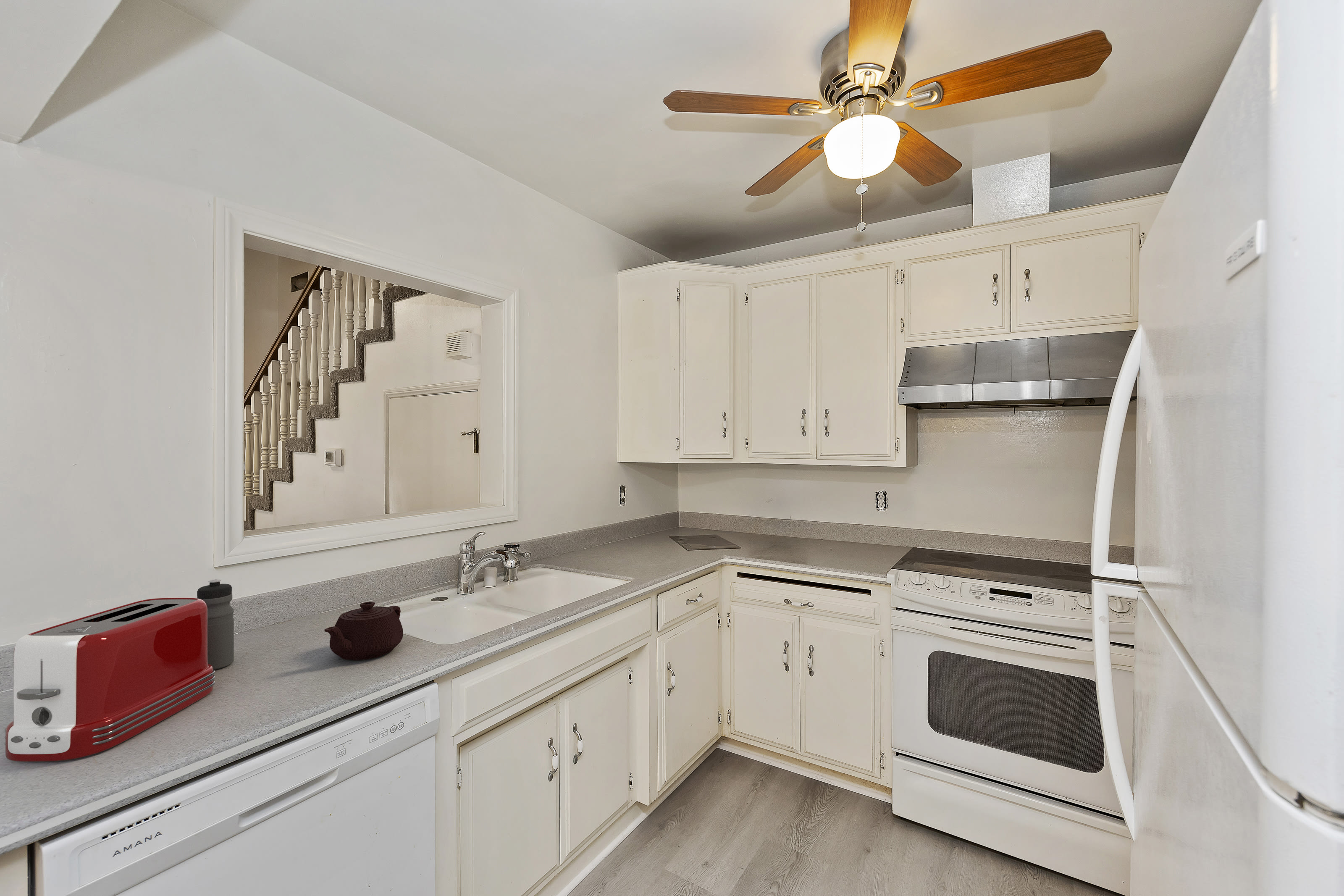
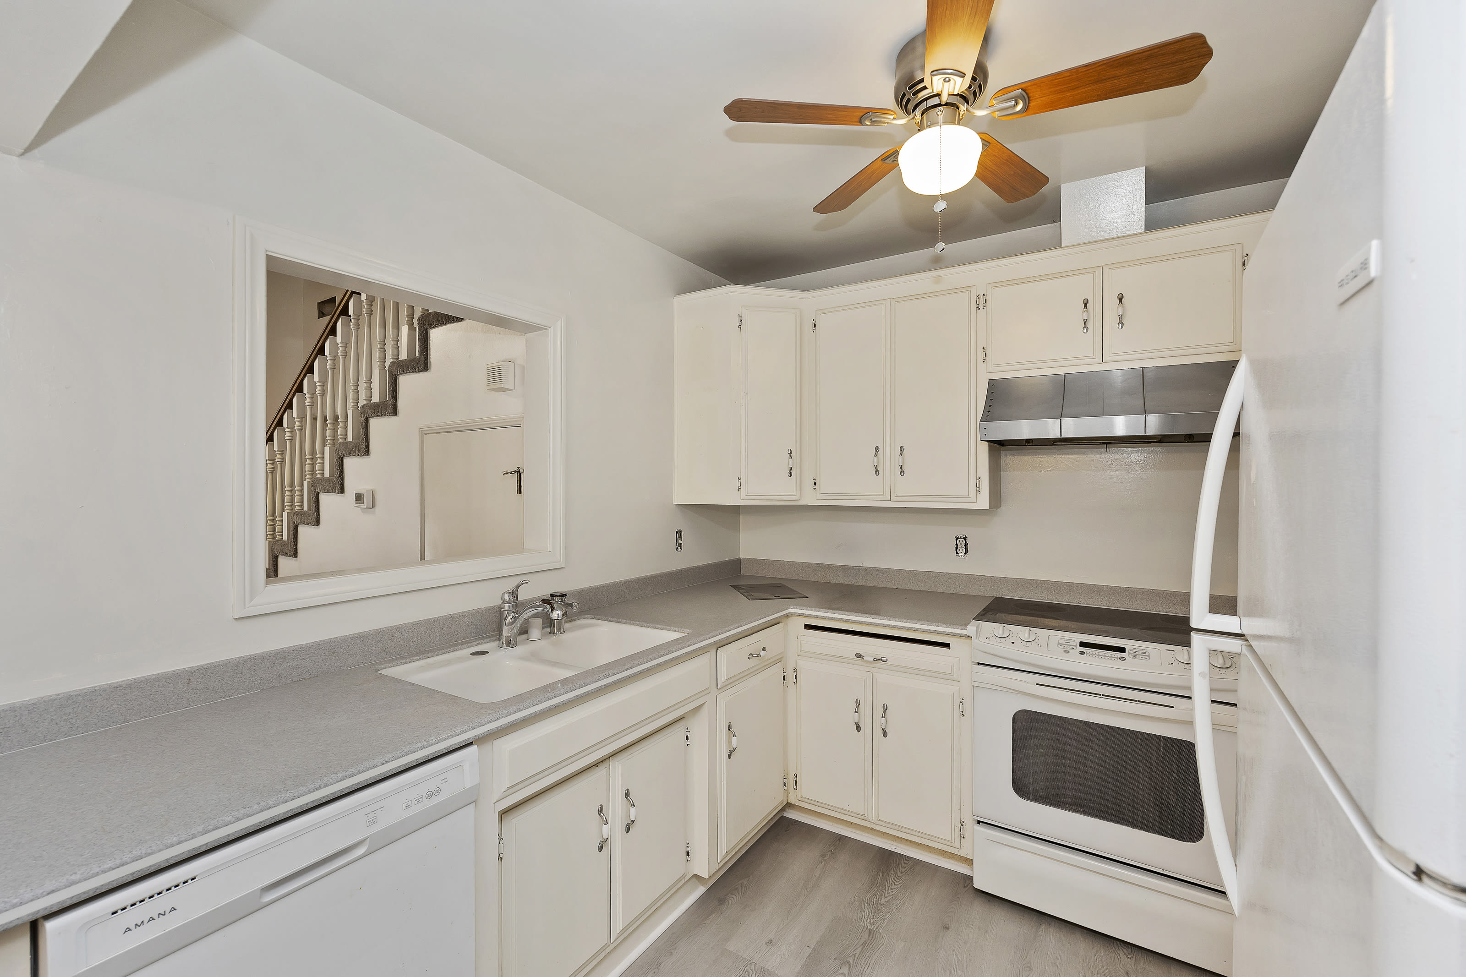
- teapot [324,602,404,661]
- toaster [4,597,215,762]
- water bottle [197,579,234,670]
